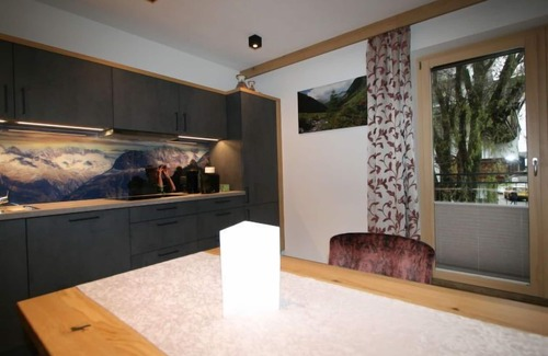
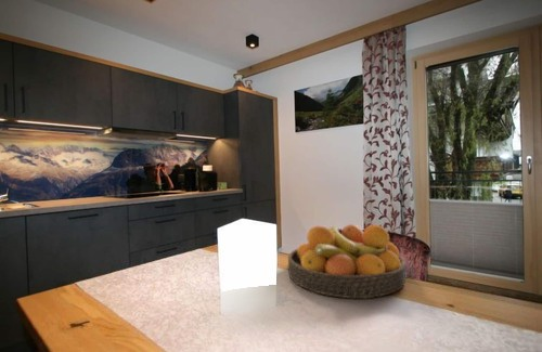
+ fruit bowl [287,223,406,300]
